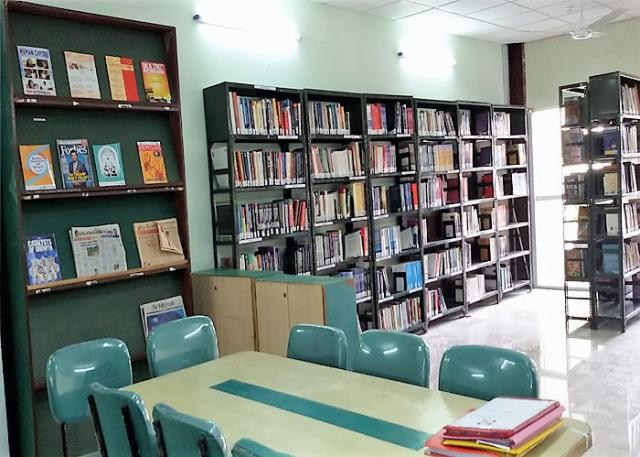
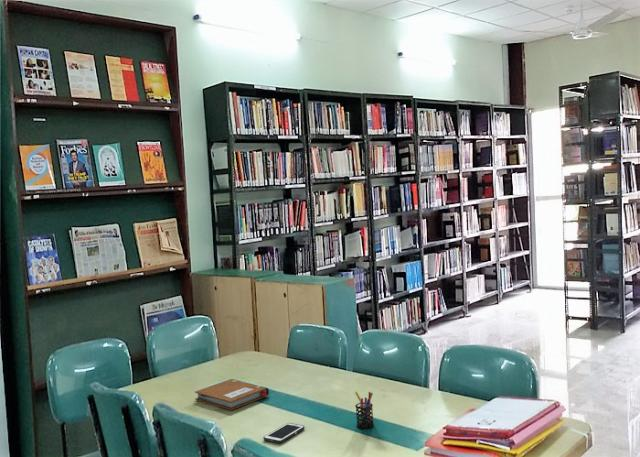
+ notebook [194,378,270,411]
+ pen holder [354,391,375,430]
+ cell phone [262,422,306,444]
